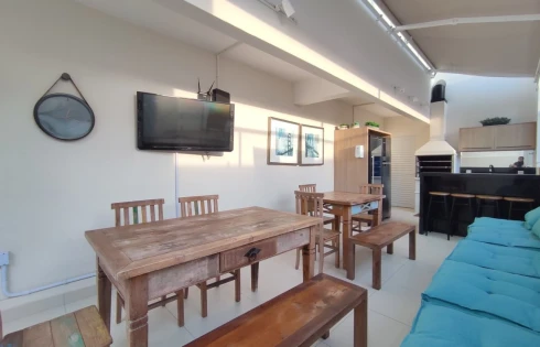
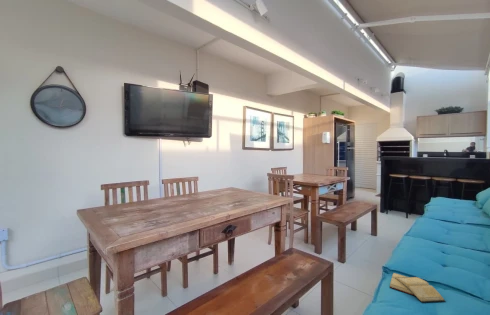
+ diary [389,272,446,303]
